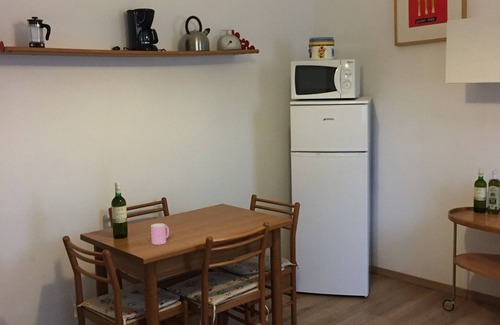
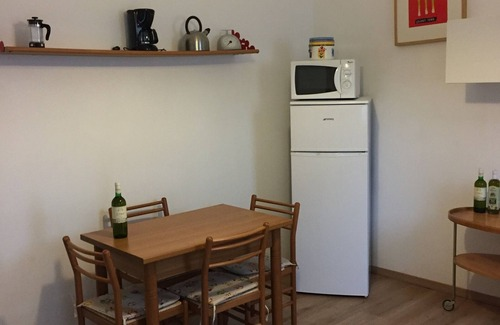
- cup [150,223,170,246]
